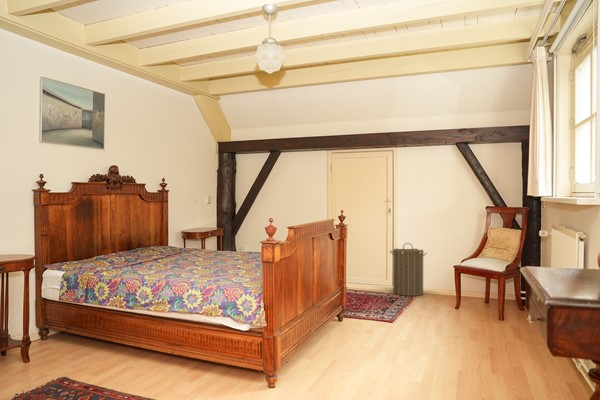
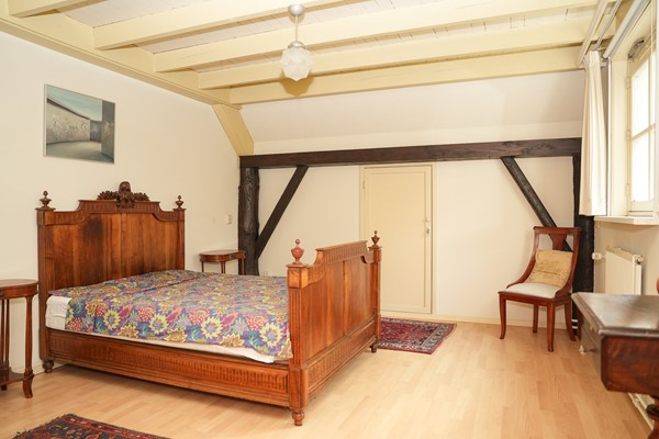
- laundry hamper [389,242,428,297]
